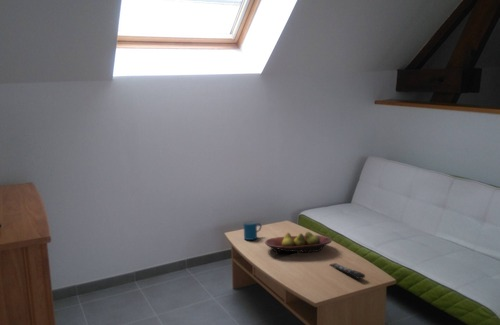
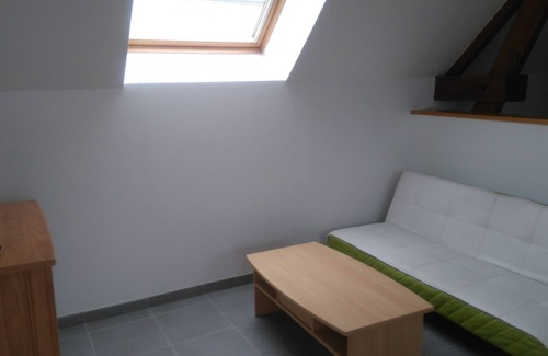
- remote control [328,262,366,280]
- fruit bowl [264,231,333,255]
- mug [242,221,263,241]
